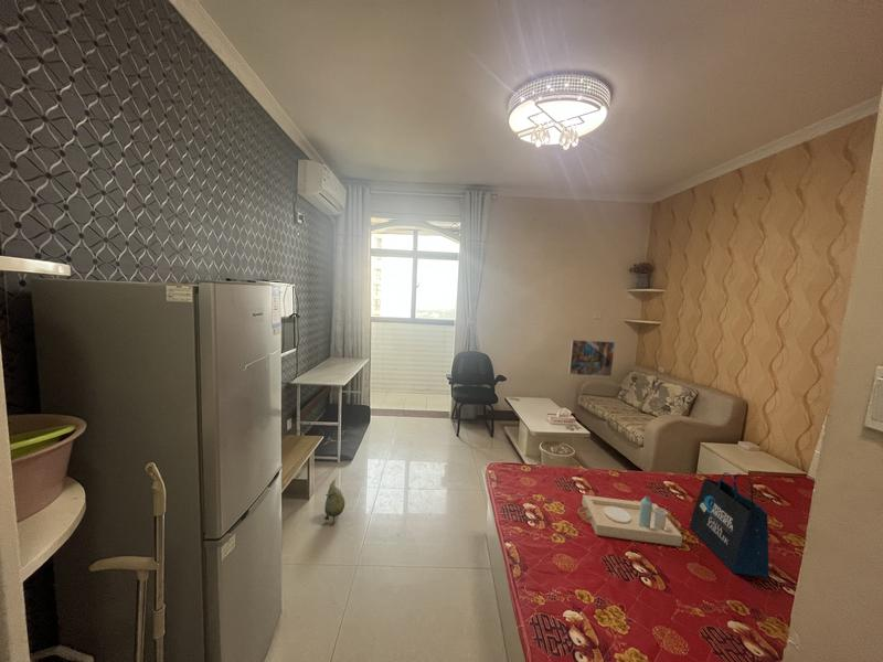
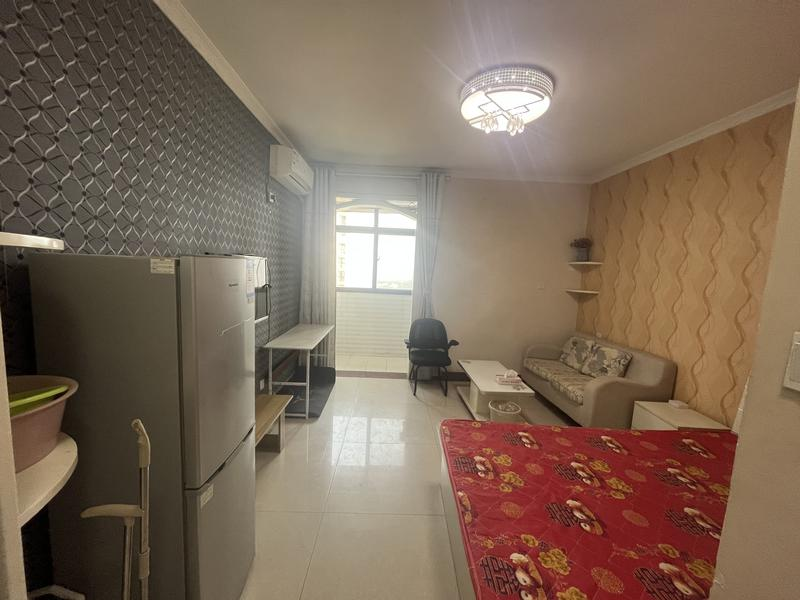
- serving tray [576,494,683,547]
- plush toy [323,477,345,526]
- tote bag [689,471,769,578]
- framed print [567,339,616,377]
